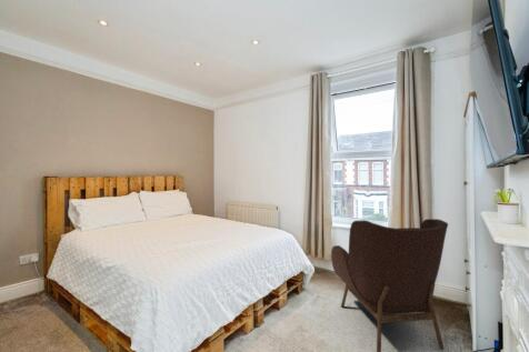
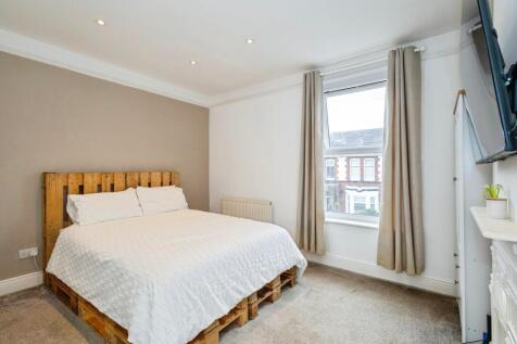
- armchair [330,218,449,352]
